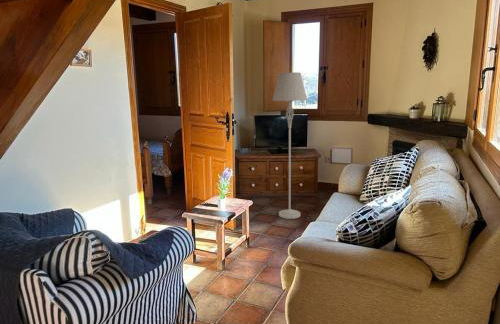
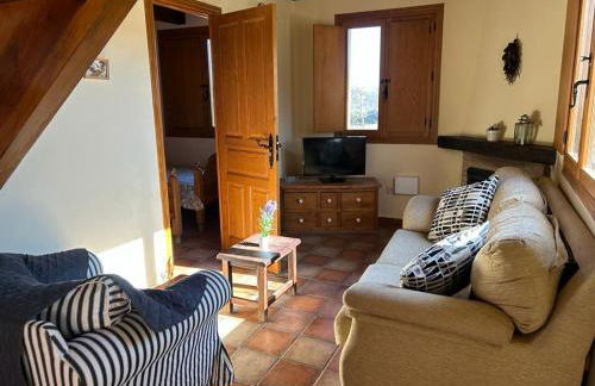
- floor lamp [272,71,308,220]
